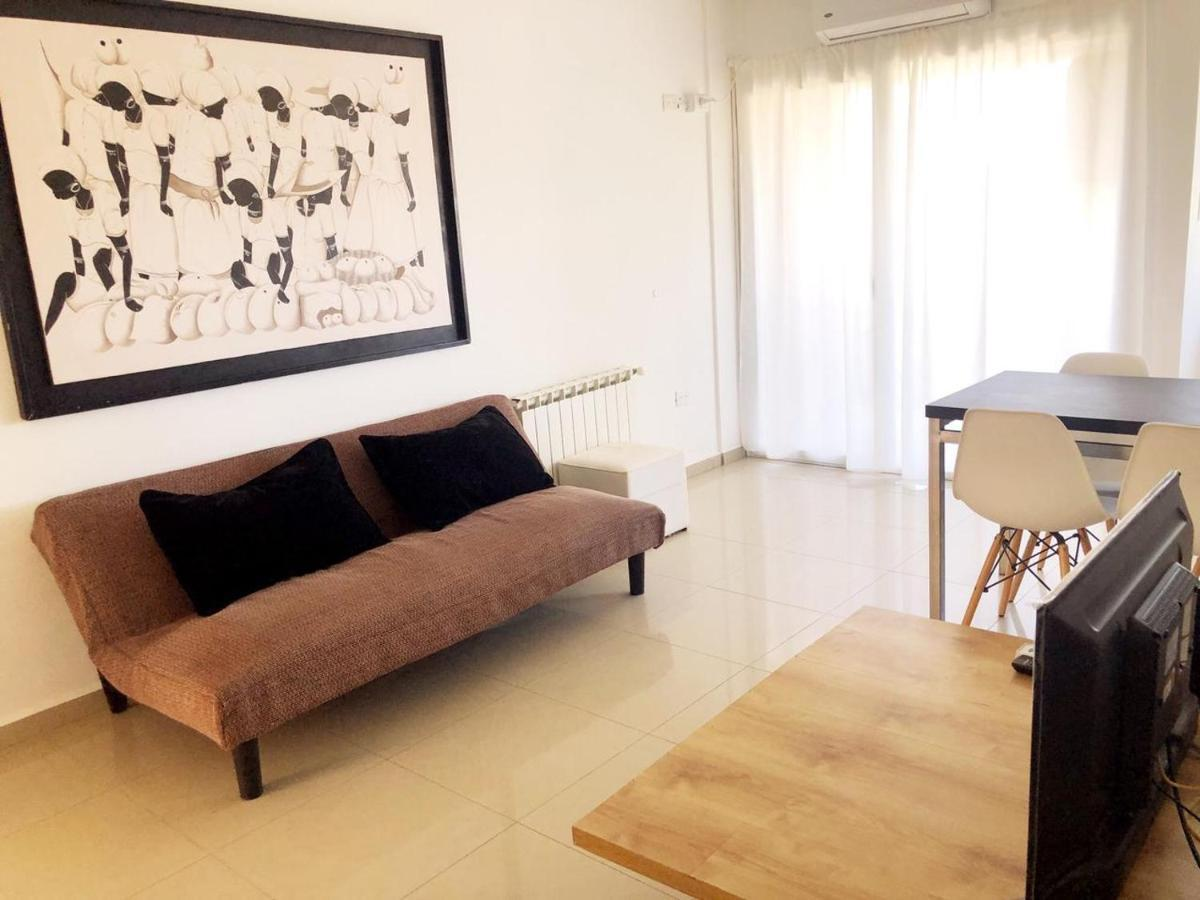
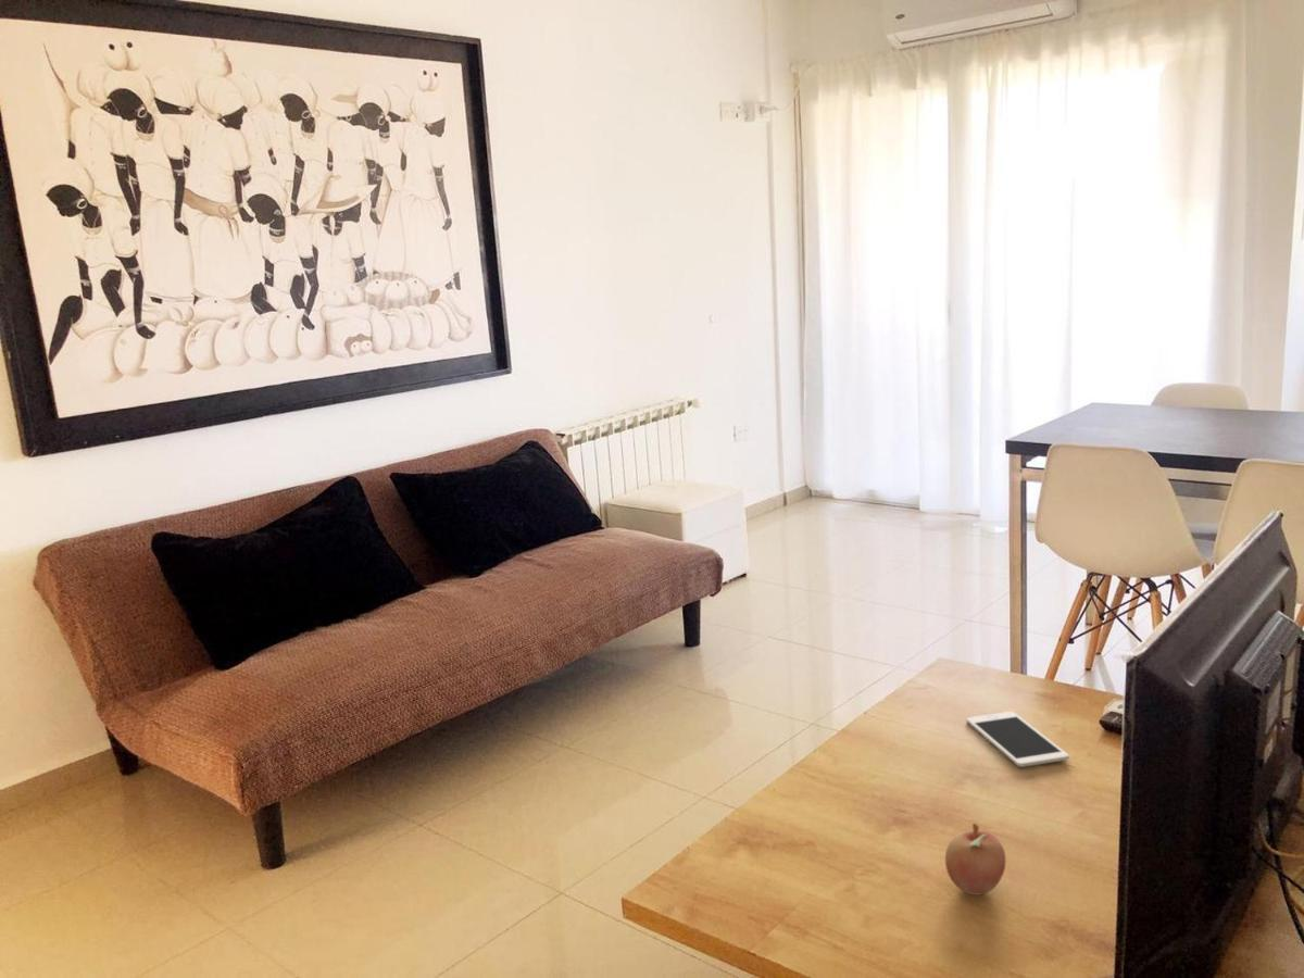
+ fruit [944,823,1006,895]
+ cell phone [965,711,1070,768]
